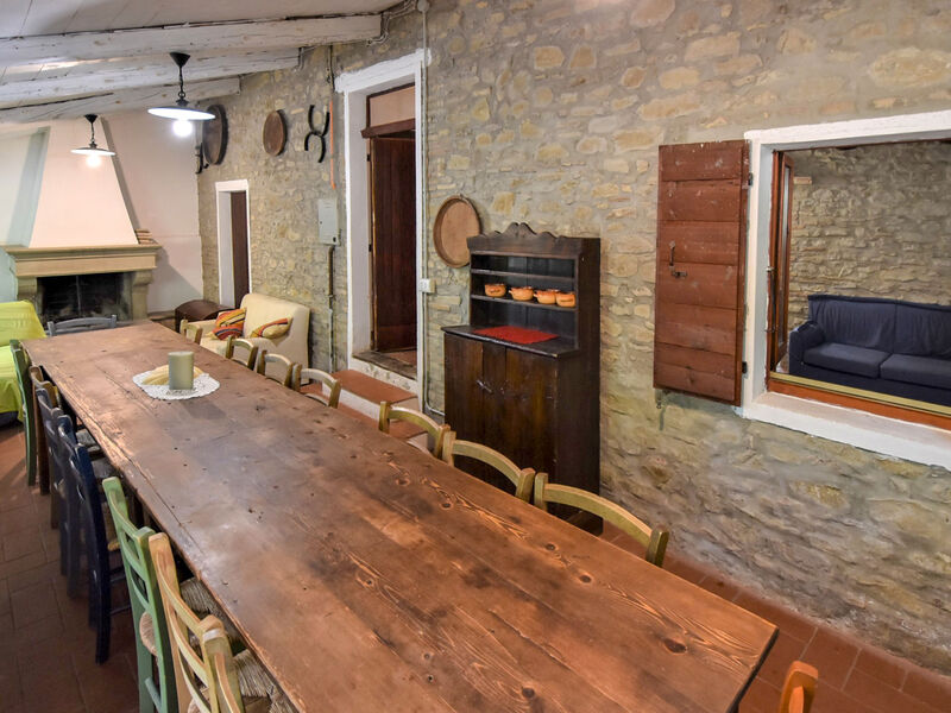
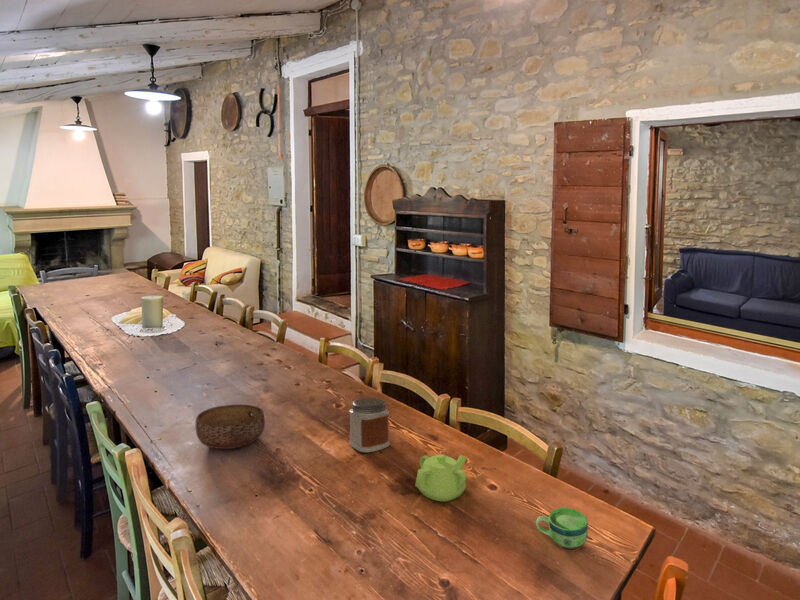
+ bowl [195,403,266,450]
+ jar [348,396,391,454]
+ cup [535,507,589,550]
+ teapot [414,453,468,502]
